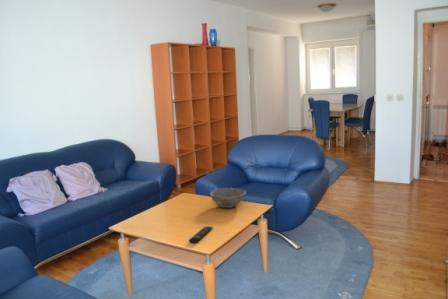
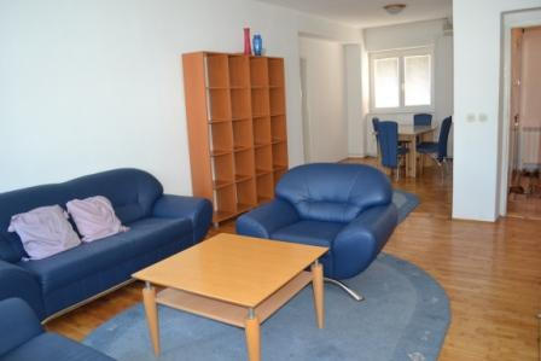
- remote control [188,225,214,244]
- bowl [209,187,247,209]
